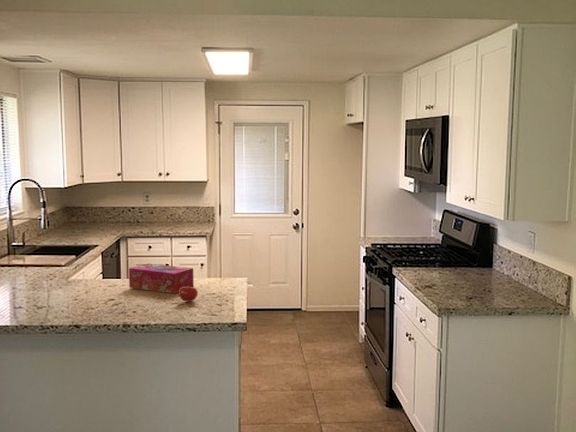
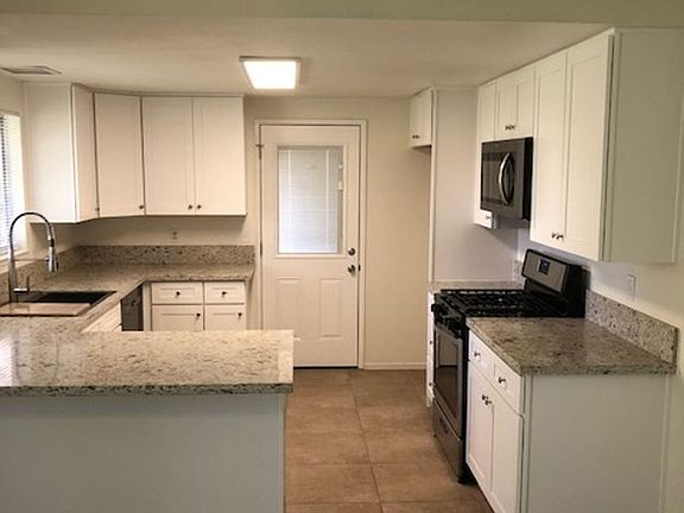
- fruit [178,286,199,303]
- tissue box [128,263,195,295]
